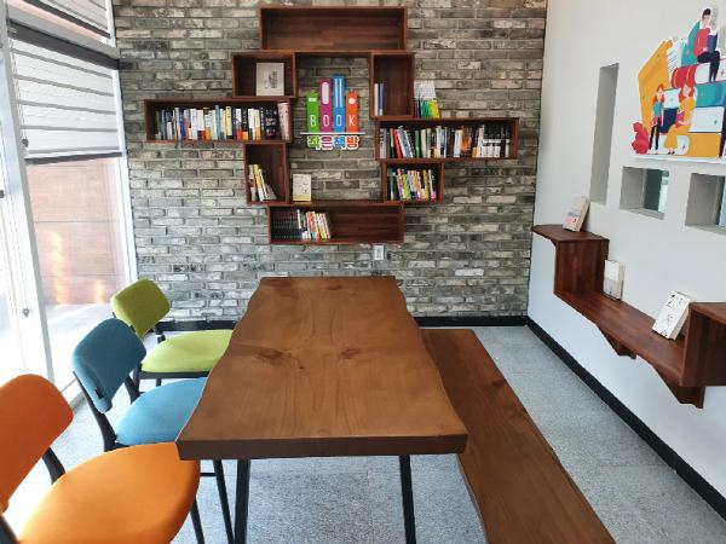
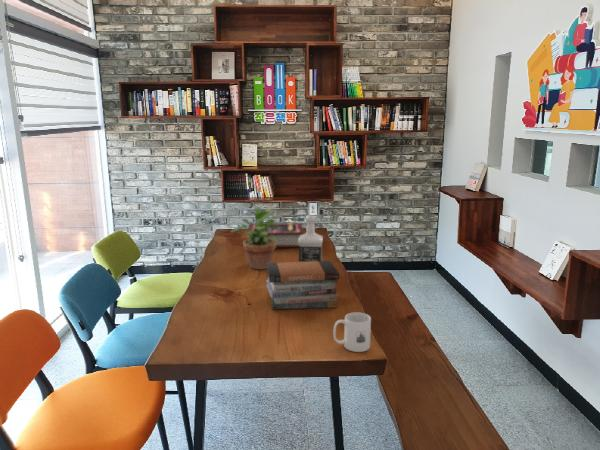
+ book stack [265,260,340,310]
+ potted plant [230,206,278,270]
+ book [245,221,304,249]
+ bottle [298,214,324,262]
+ mug [332,311,372,353]
